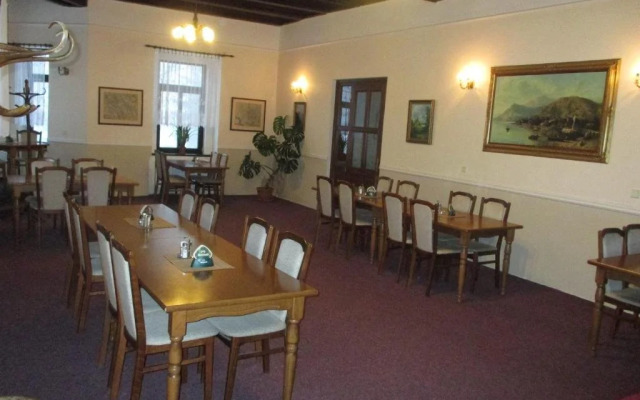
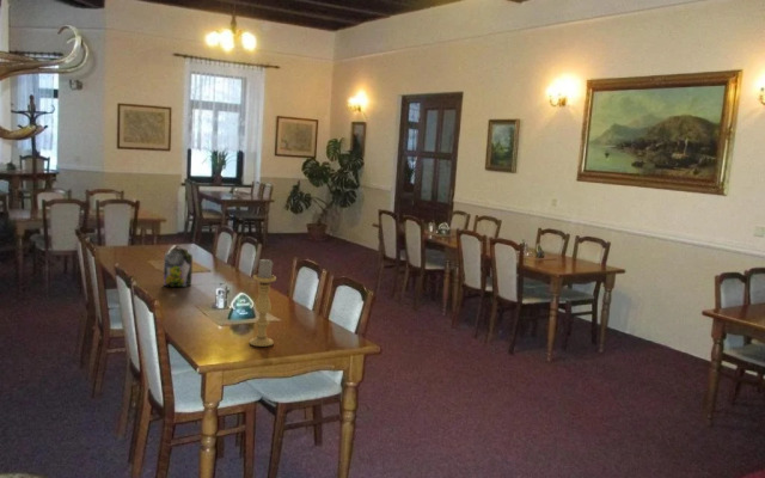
+ candle holder [249,257,277,348]
+ jar [163,247,194,288]
